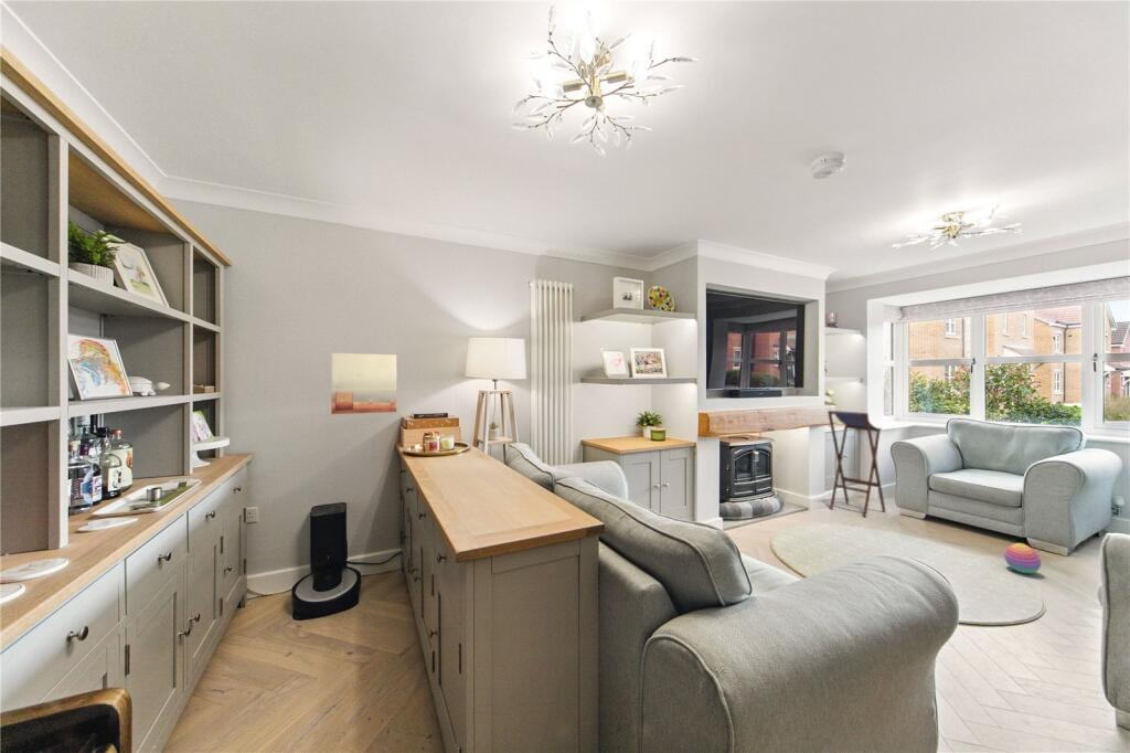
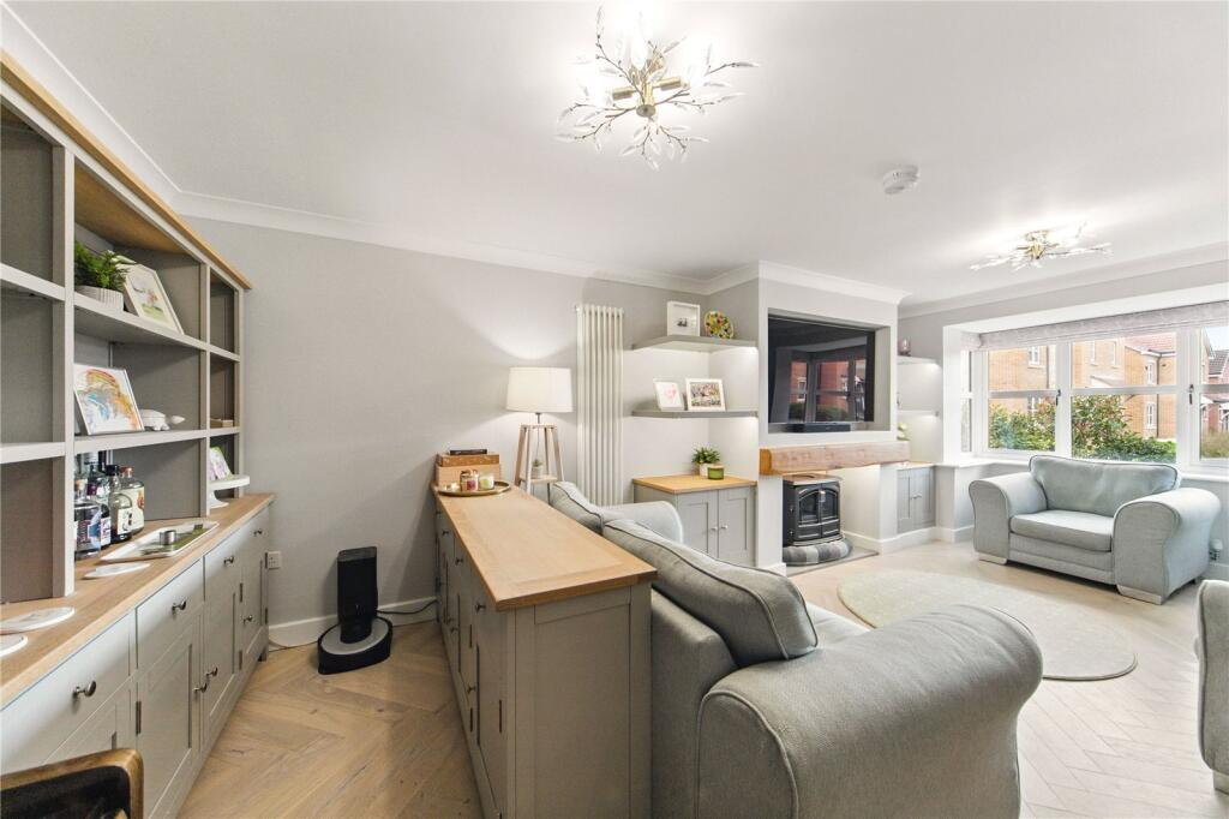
- stacking toy [1003,542,1042,574]
- wall art [330,352,397,415]
- stool [827,410,887,518]
